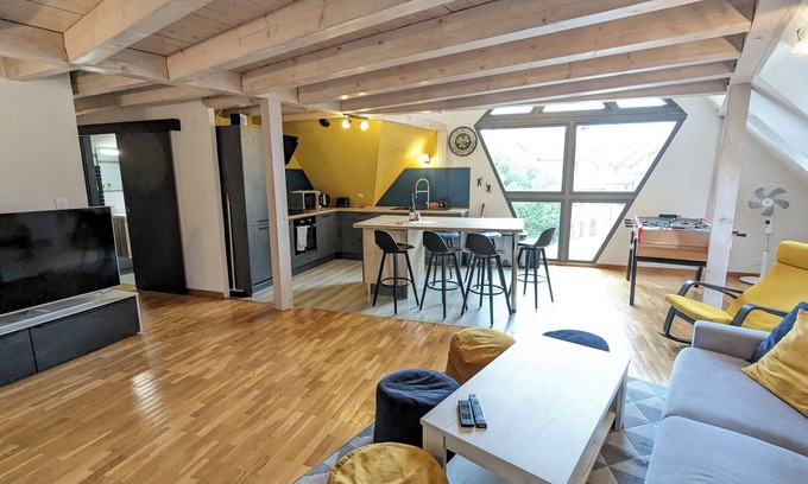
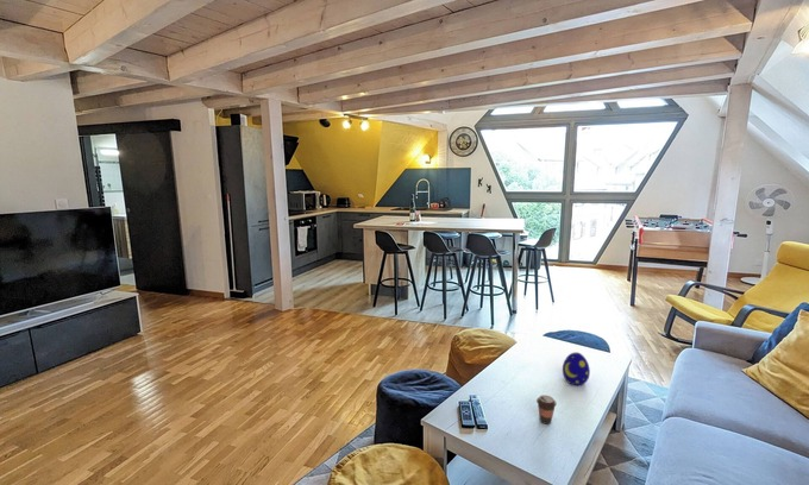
+ coffee cup [535,393,558,426]
+ decorative egg [562,351,591,386]
